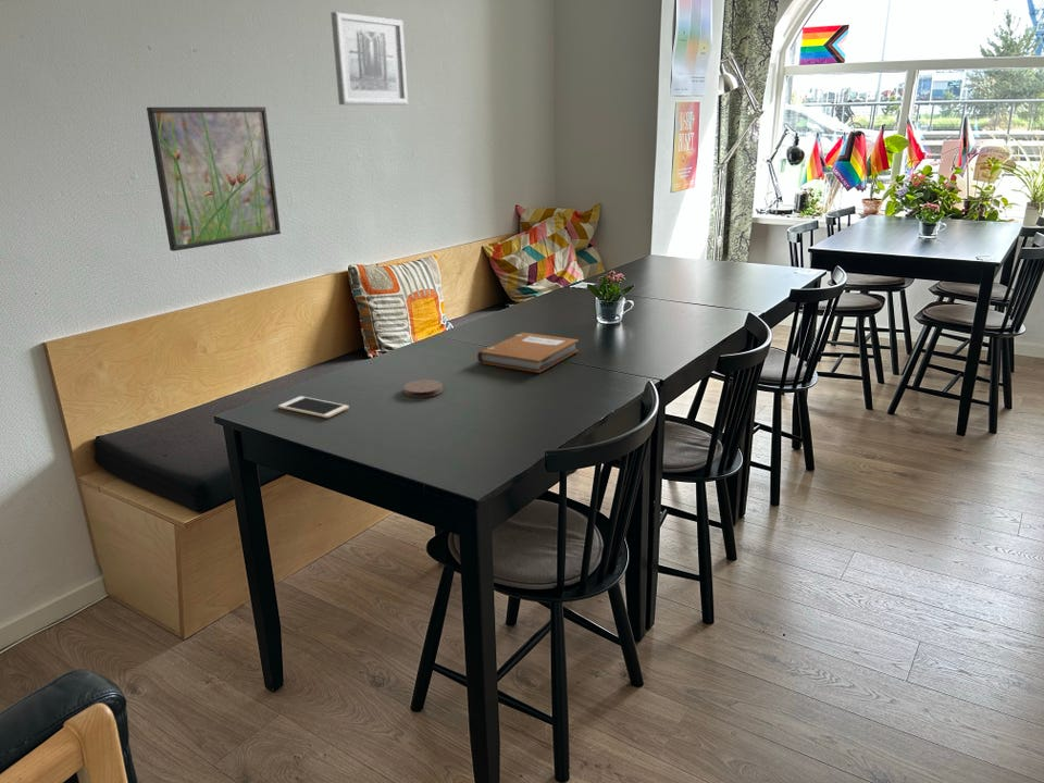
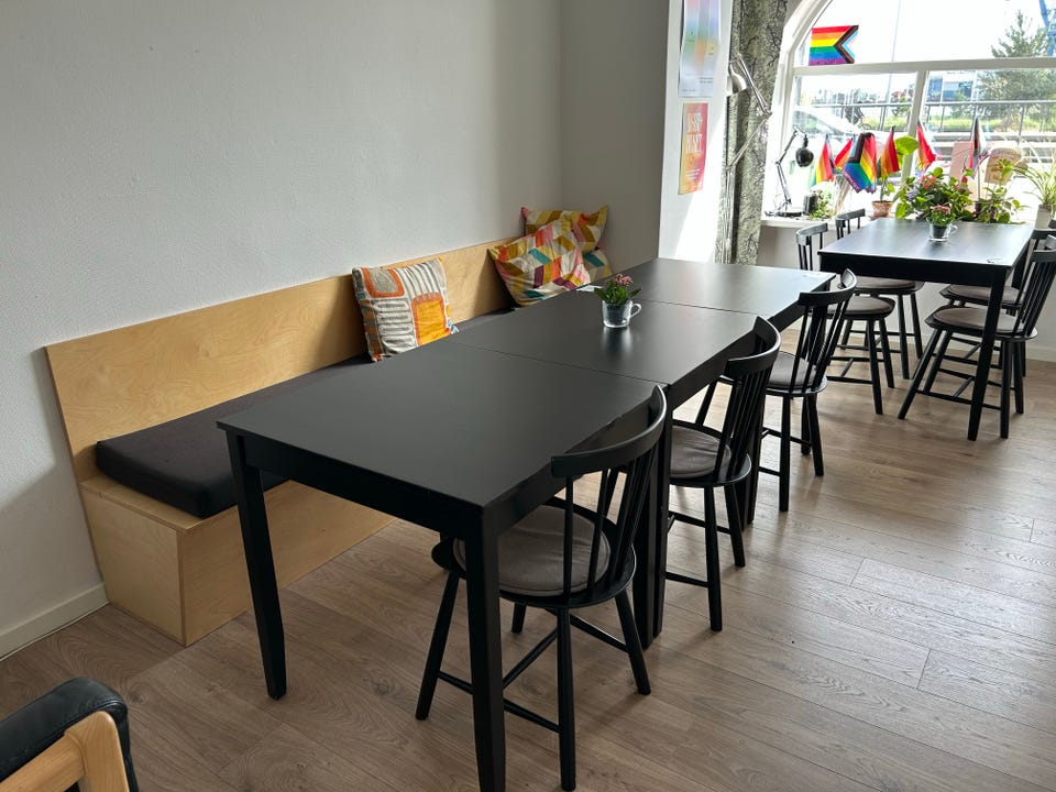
- notebook [476,332,580,374]
- coaster [402,378,444,398]
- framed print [146,105,282,252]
- wall art [330,11,409,105]
- cell phone [277,395,350,419]
